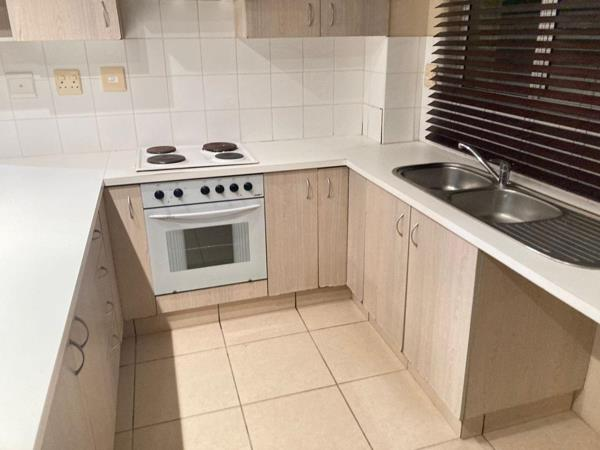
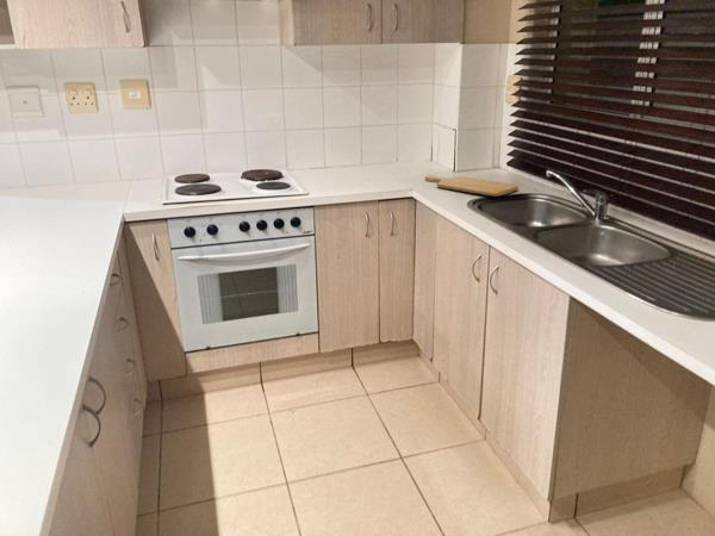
+ chopping board [424,174,520,198]
